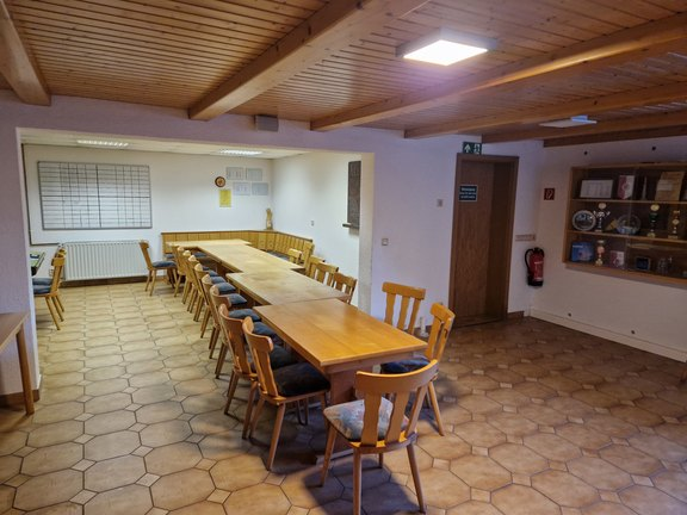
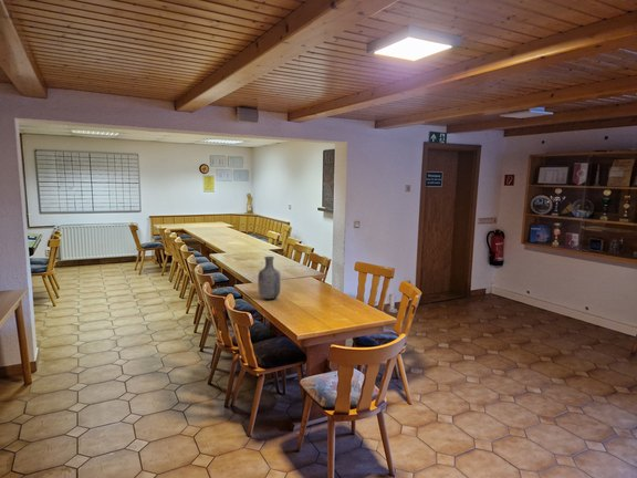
+ vase [257,256,282,300]
